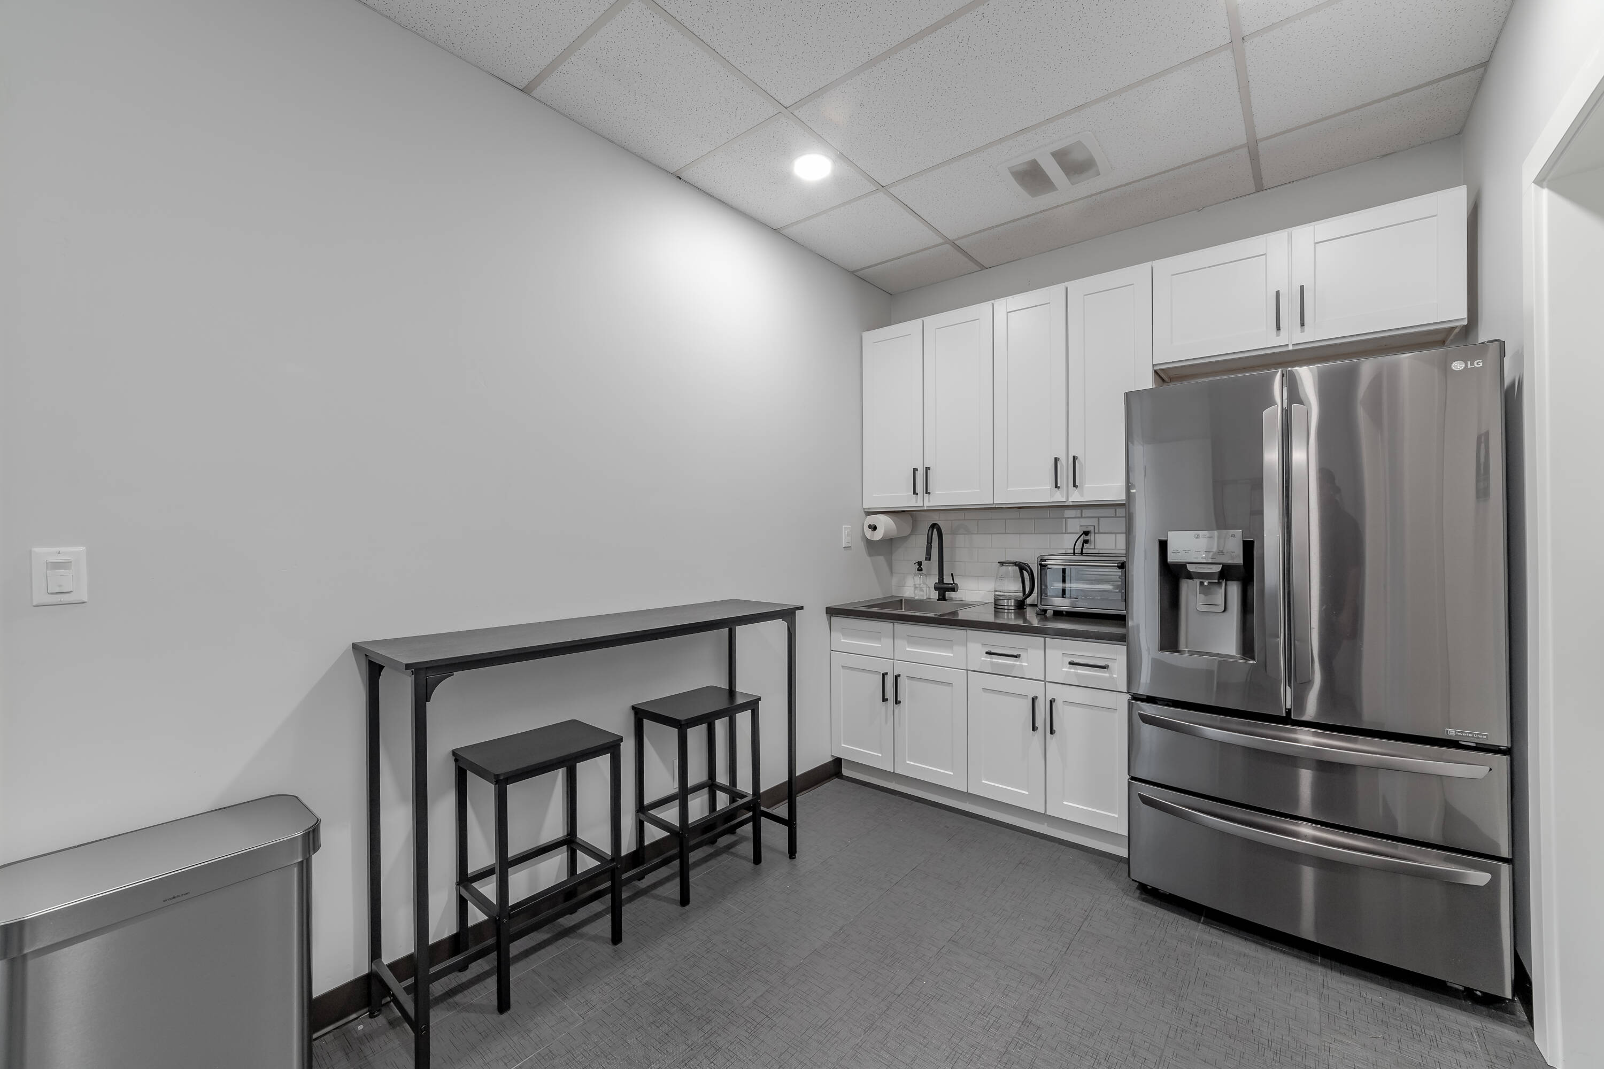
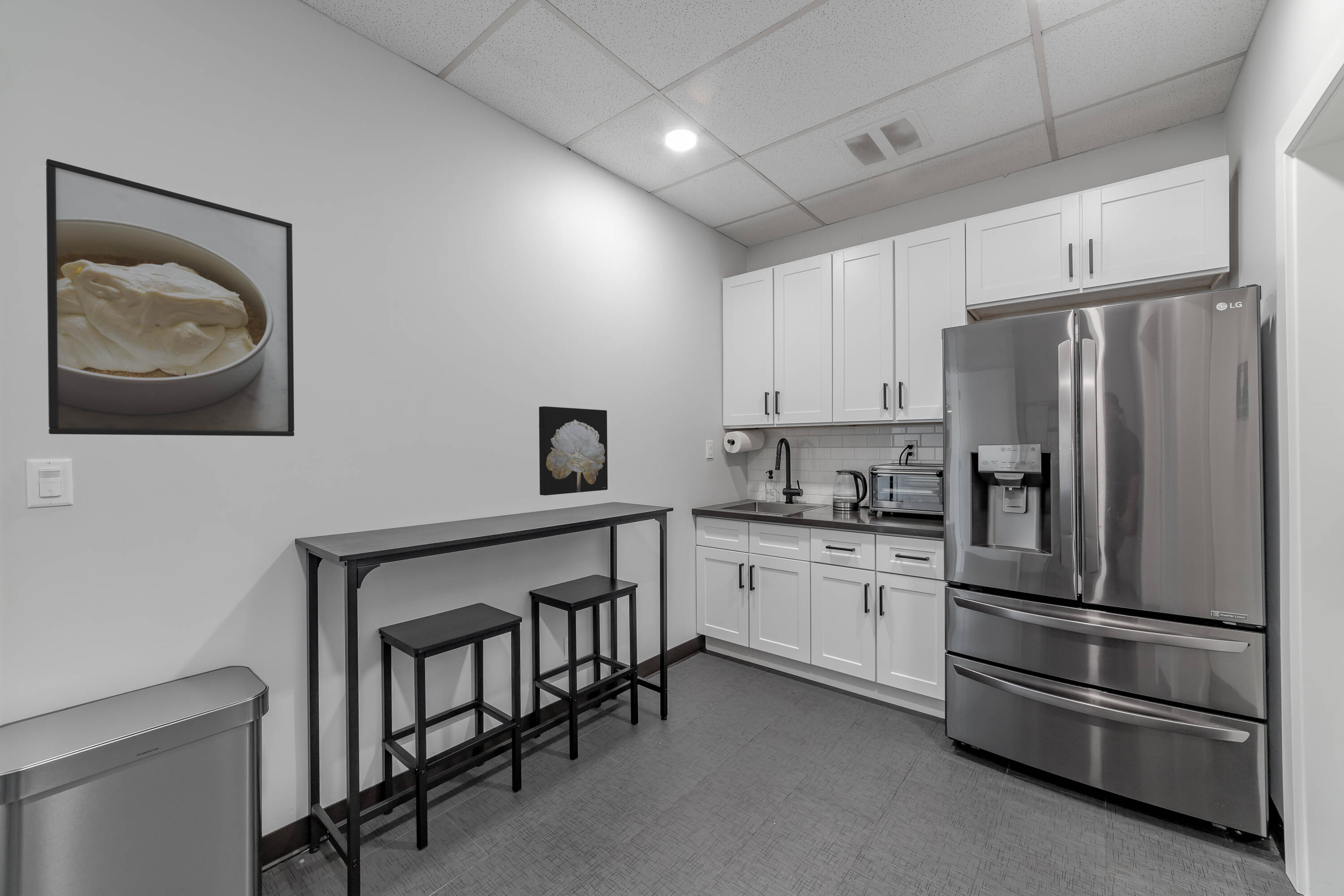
+ wall art [538,406,608,496]
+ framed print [46,159,295,437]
